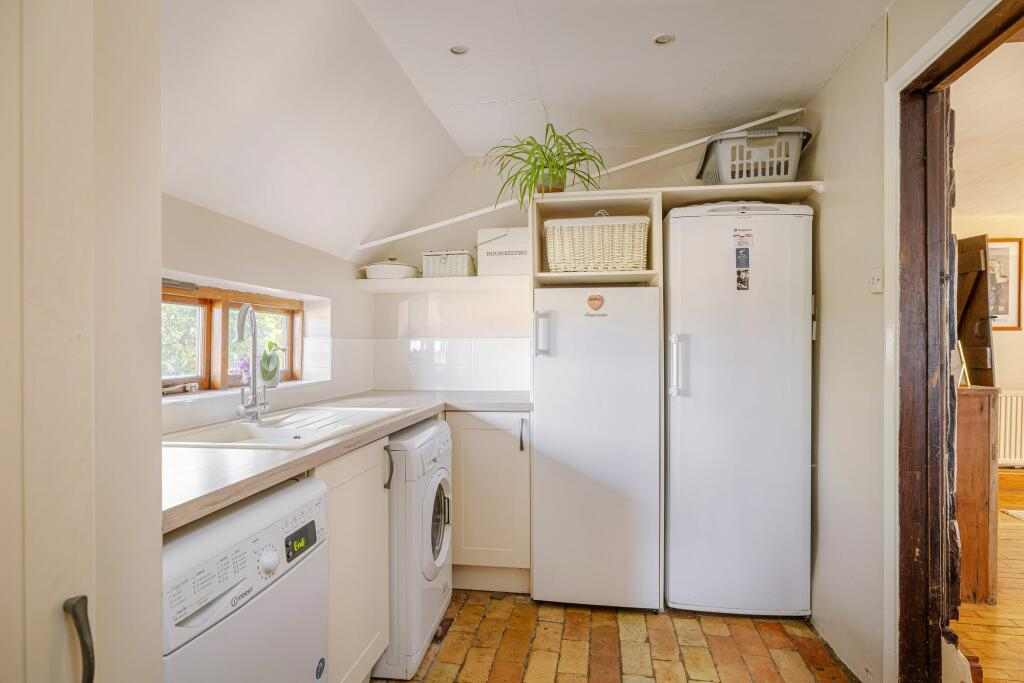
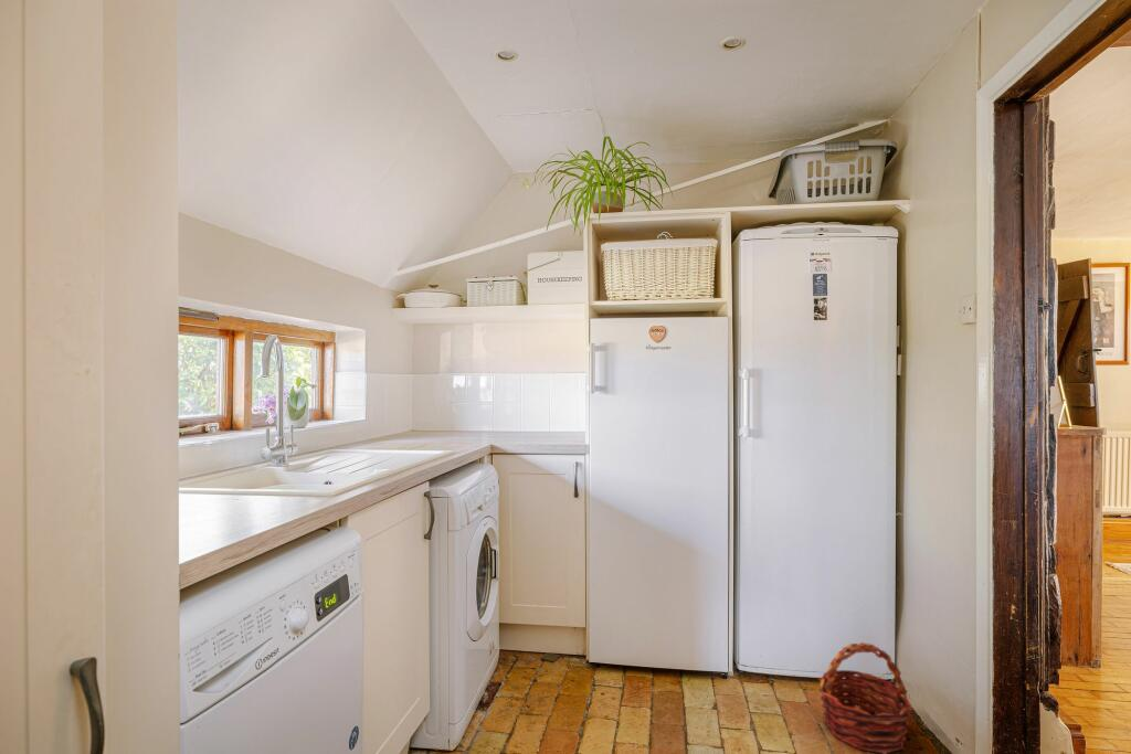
+ basket [817,641,915,754]
